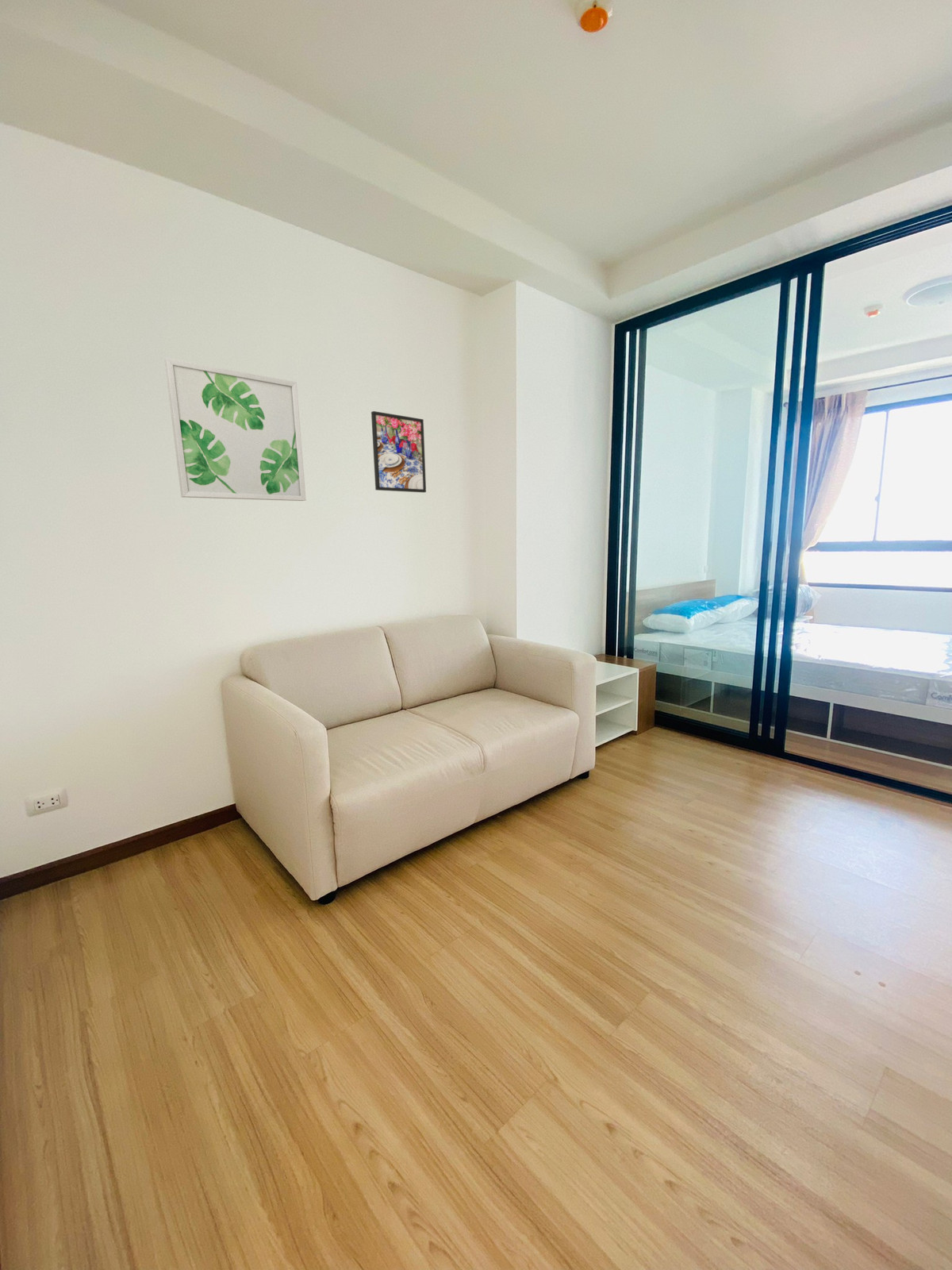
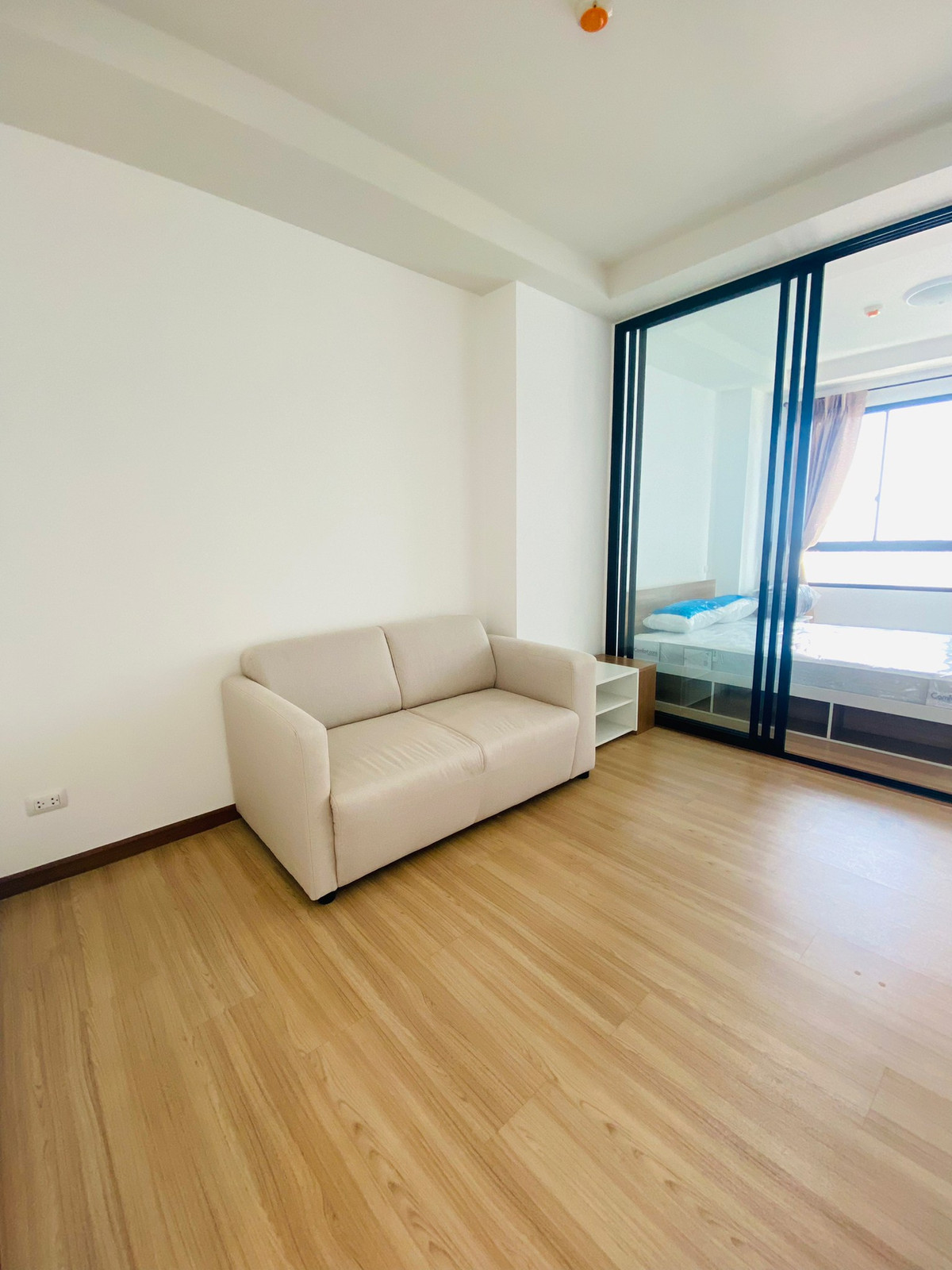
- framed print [370,410,427,493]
- wall art [163,357,307,502]
